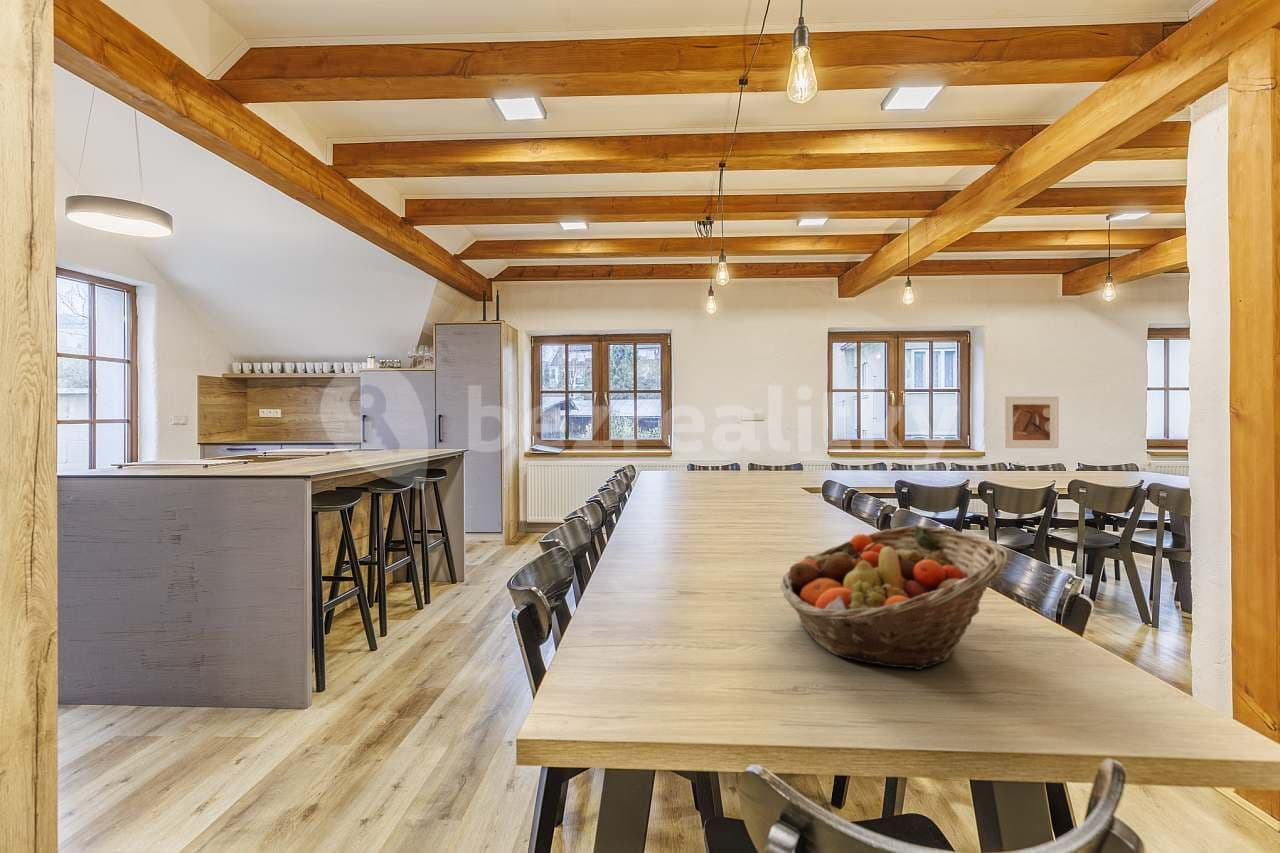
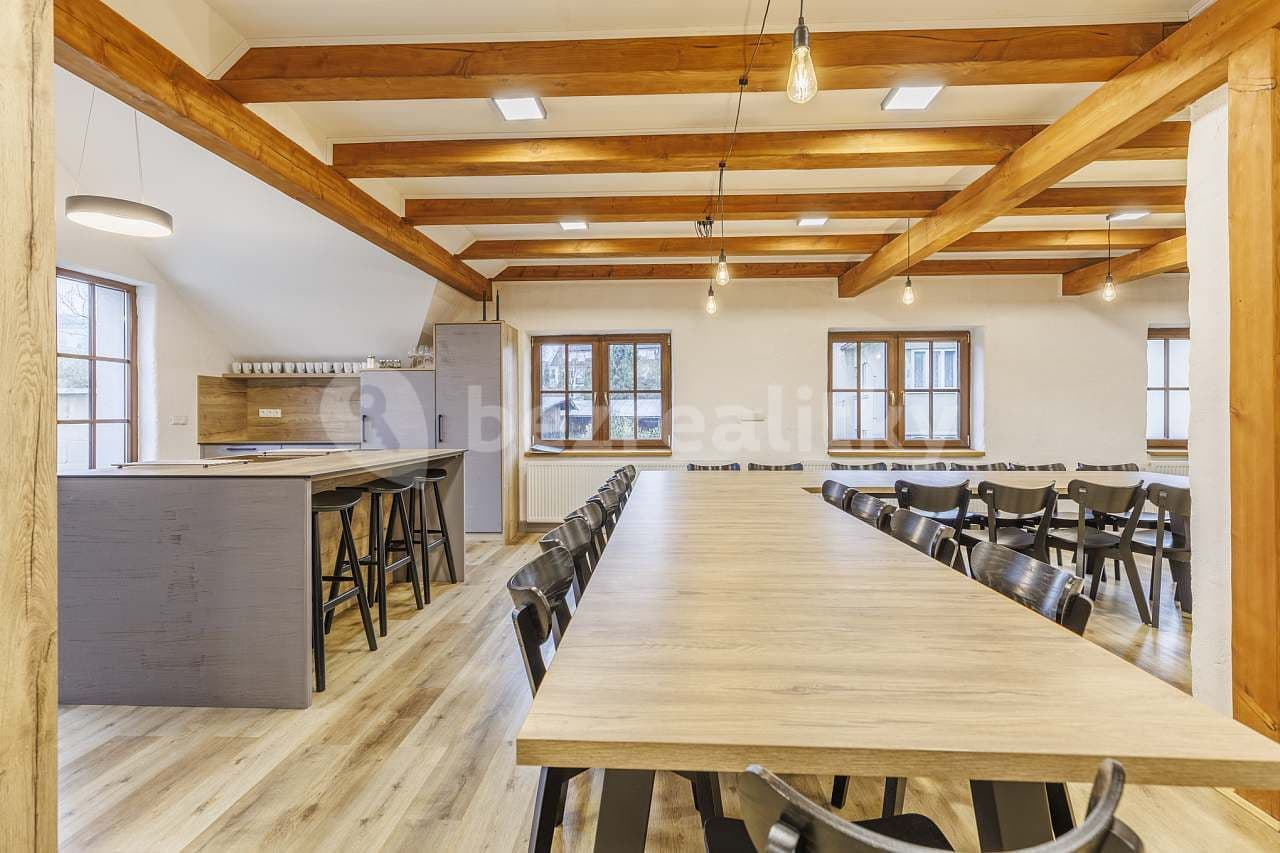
- fruit basket [779,524,1008,671]
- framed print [1003,395,1060,449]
